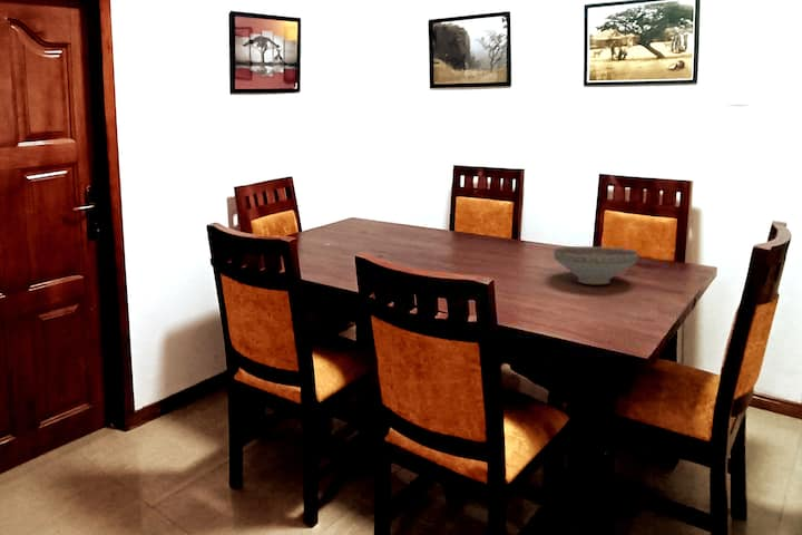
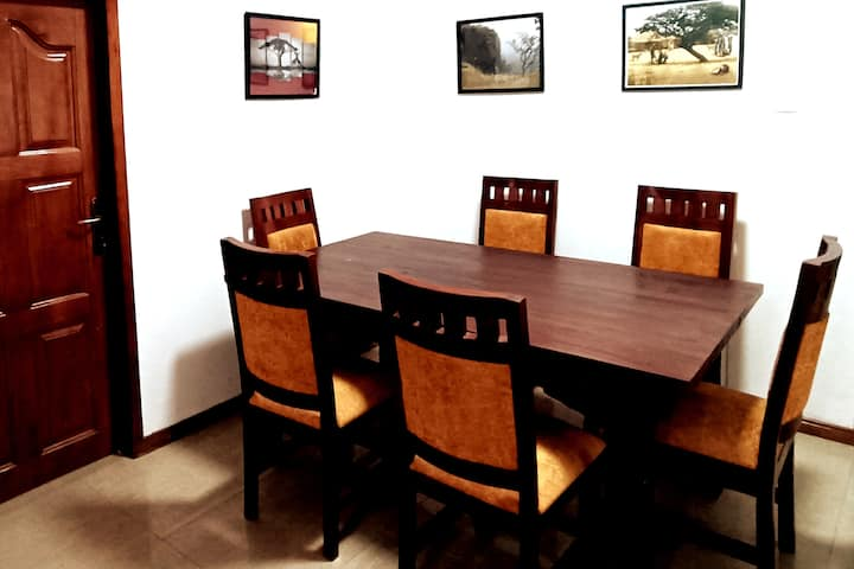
- decorative bowl [552,245,639,285]
